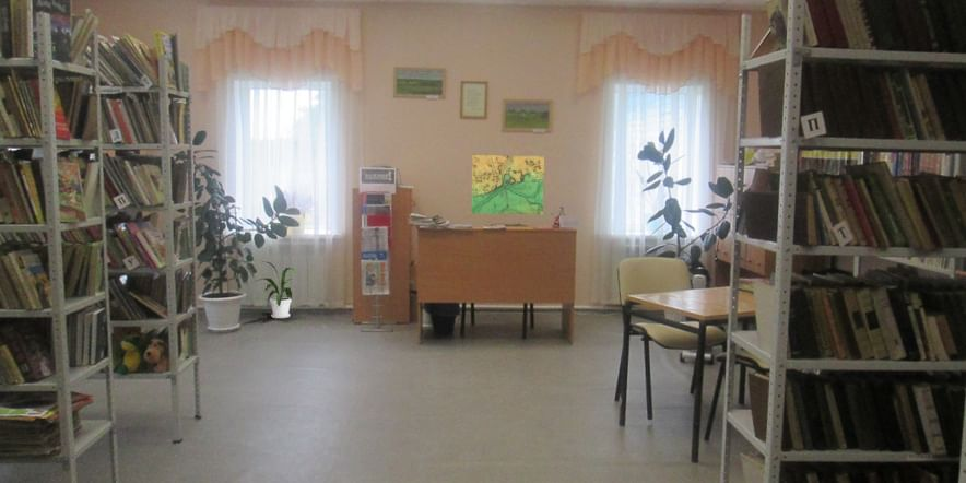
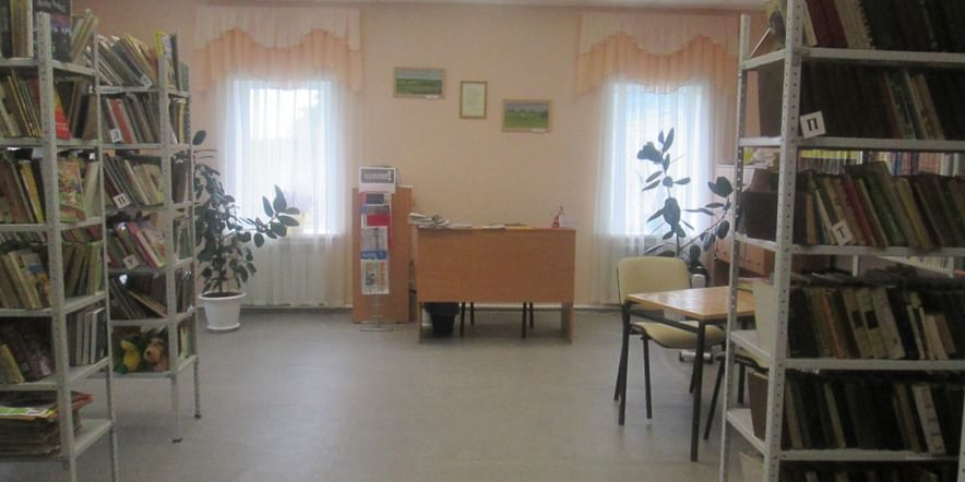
- house plant [250,260,299,319]
- map [470,154,545,215]
